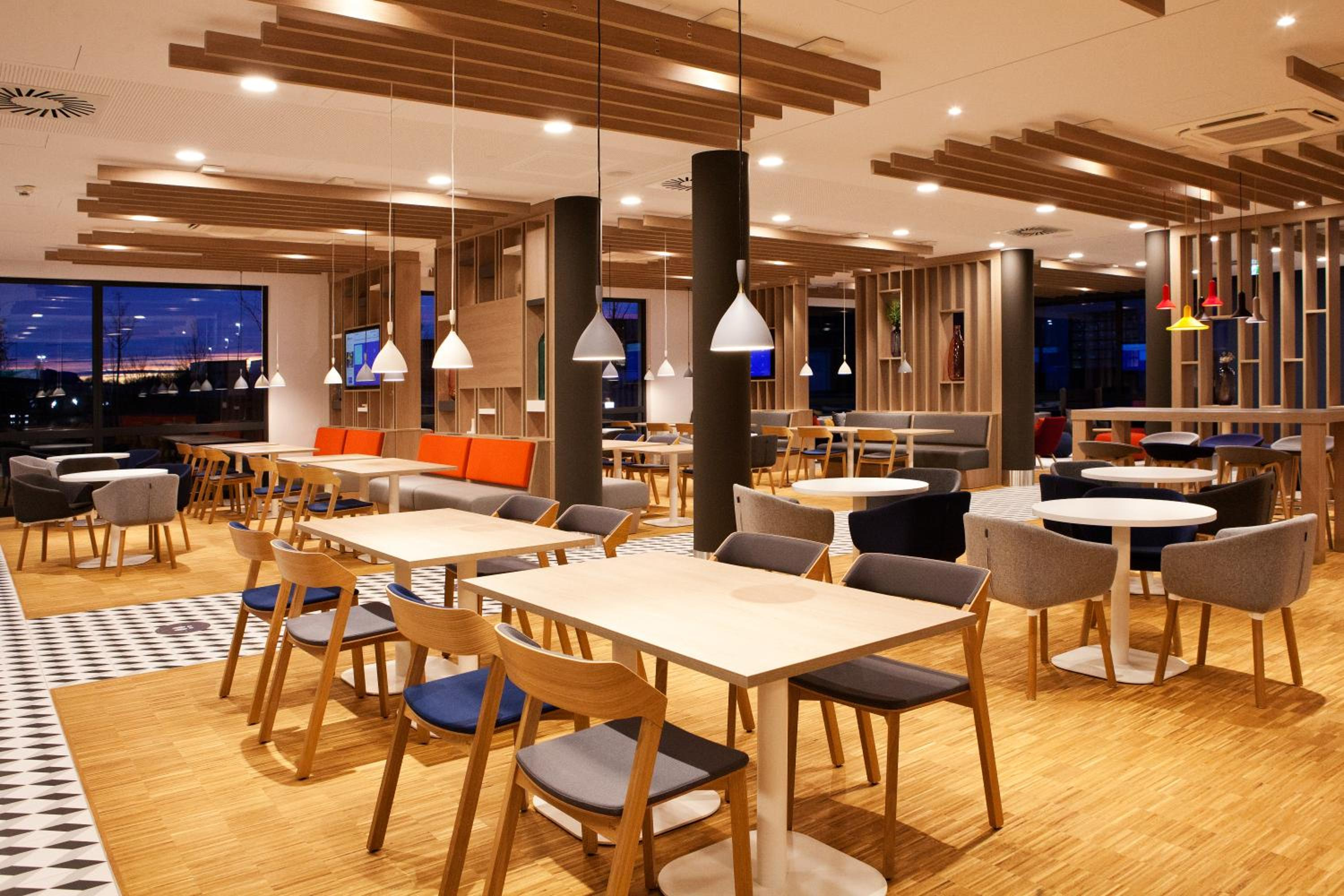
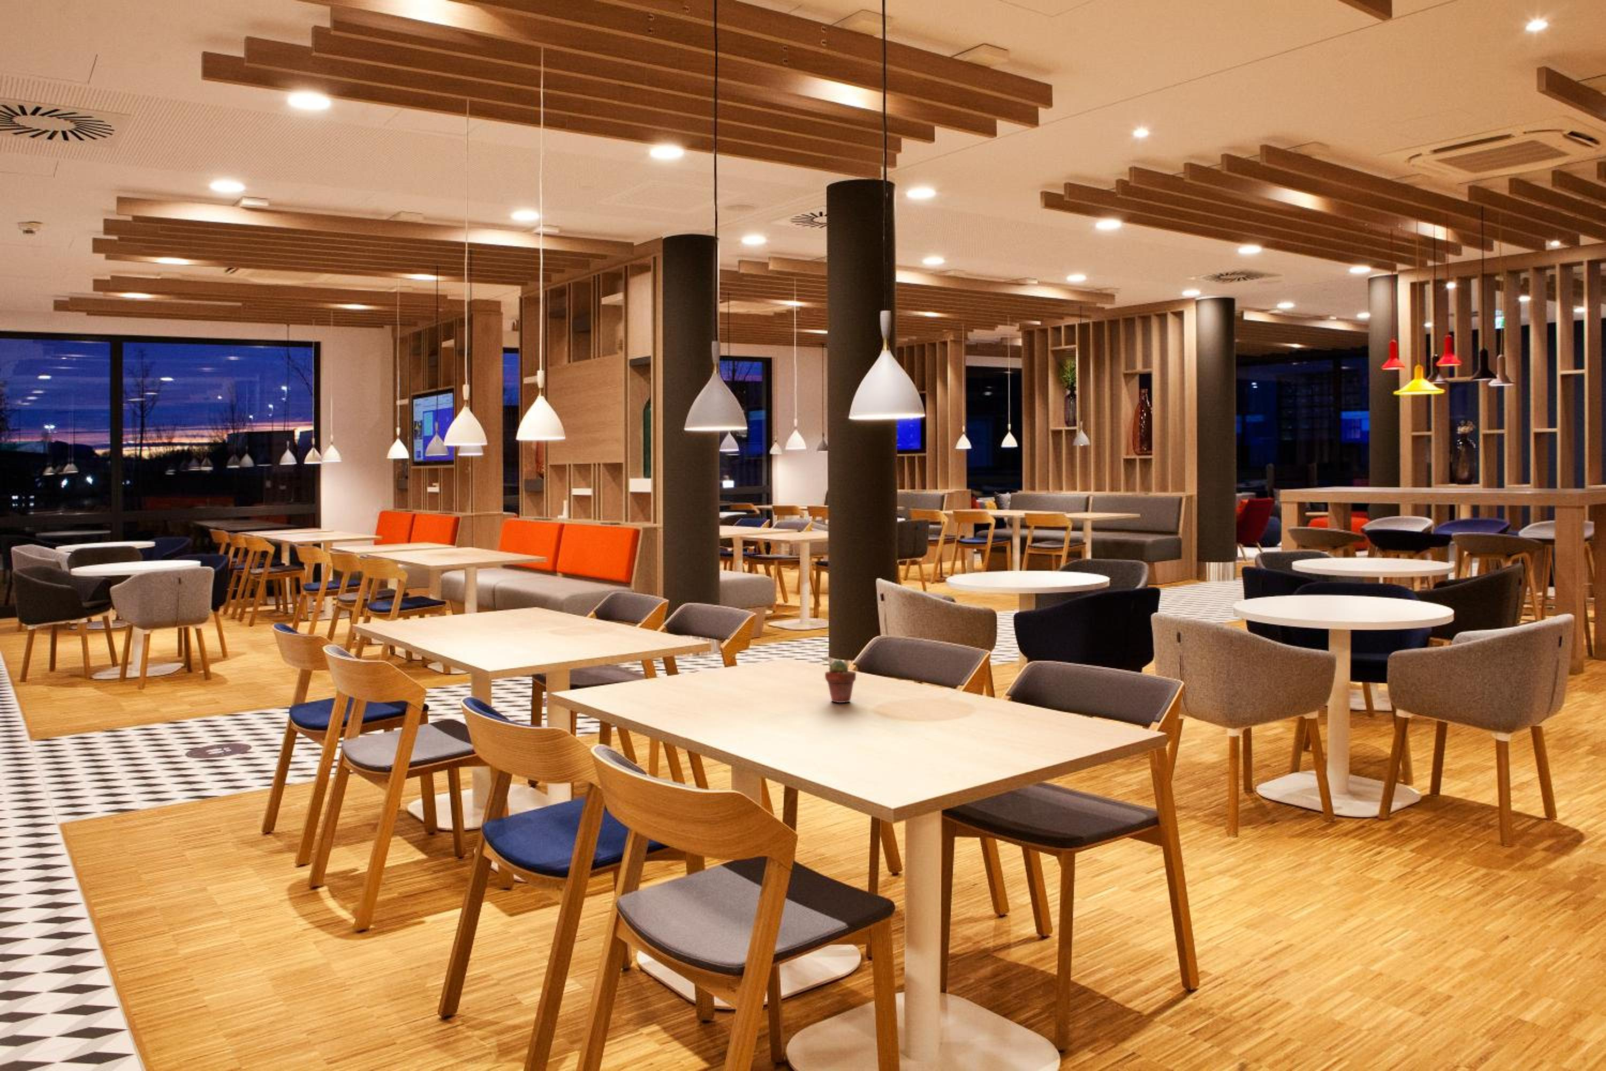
+ potted succulent [825,659,857,703]
